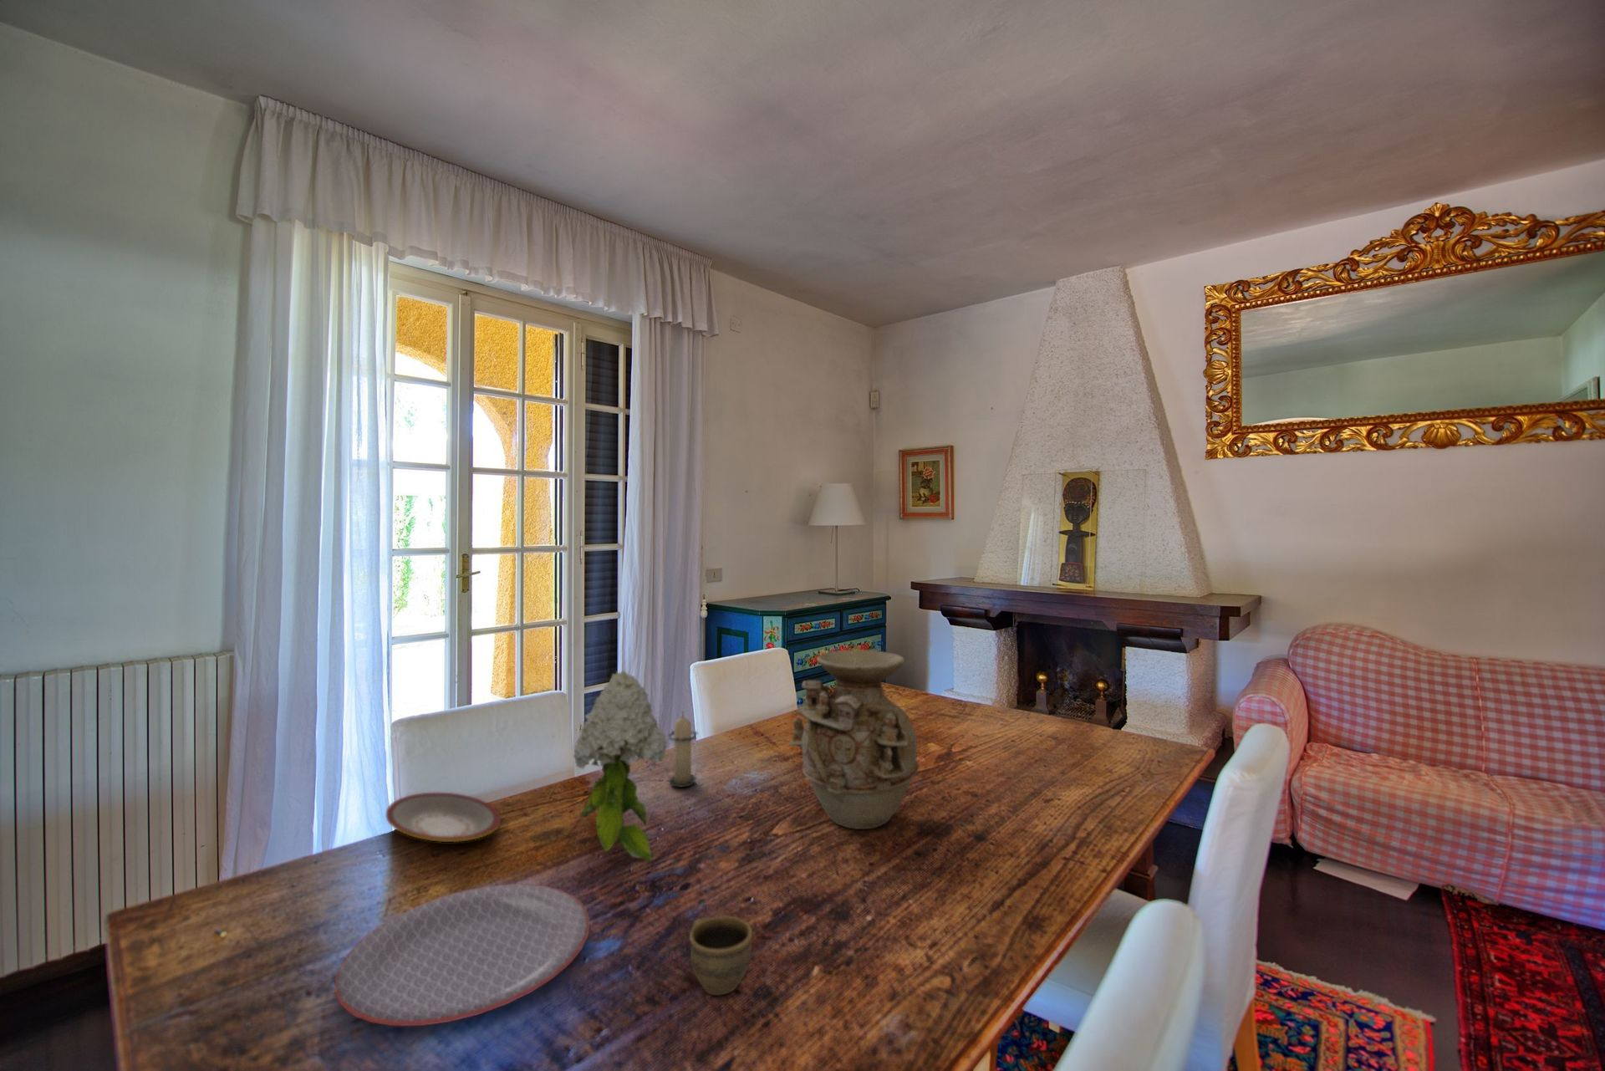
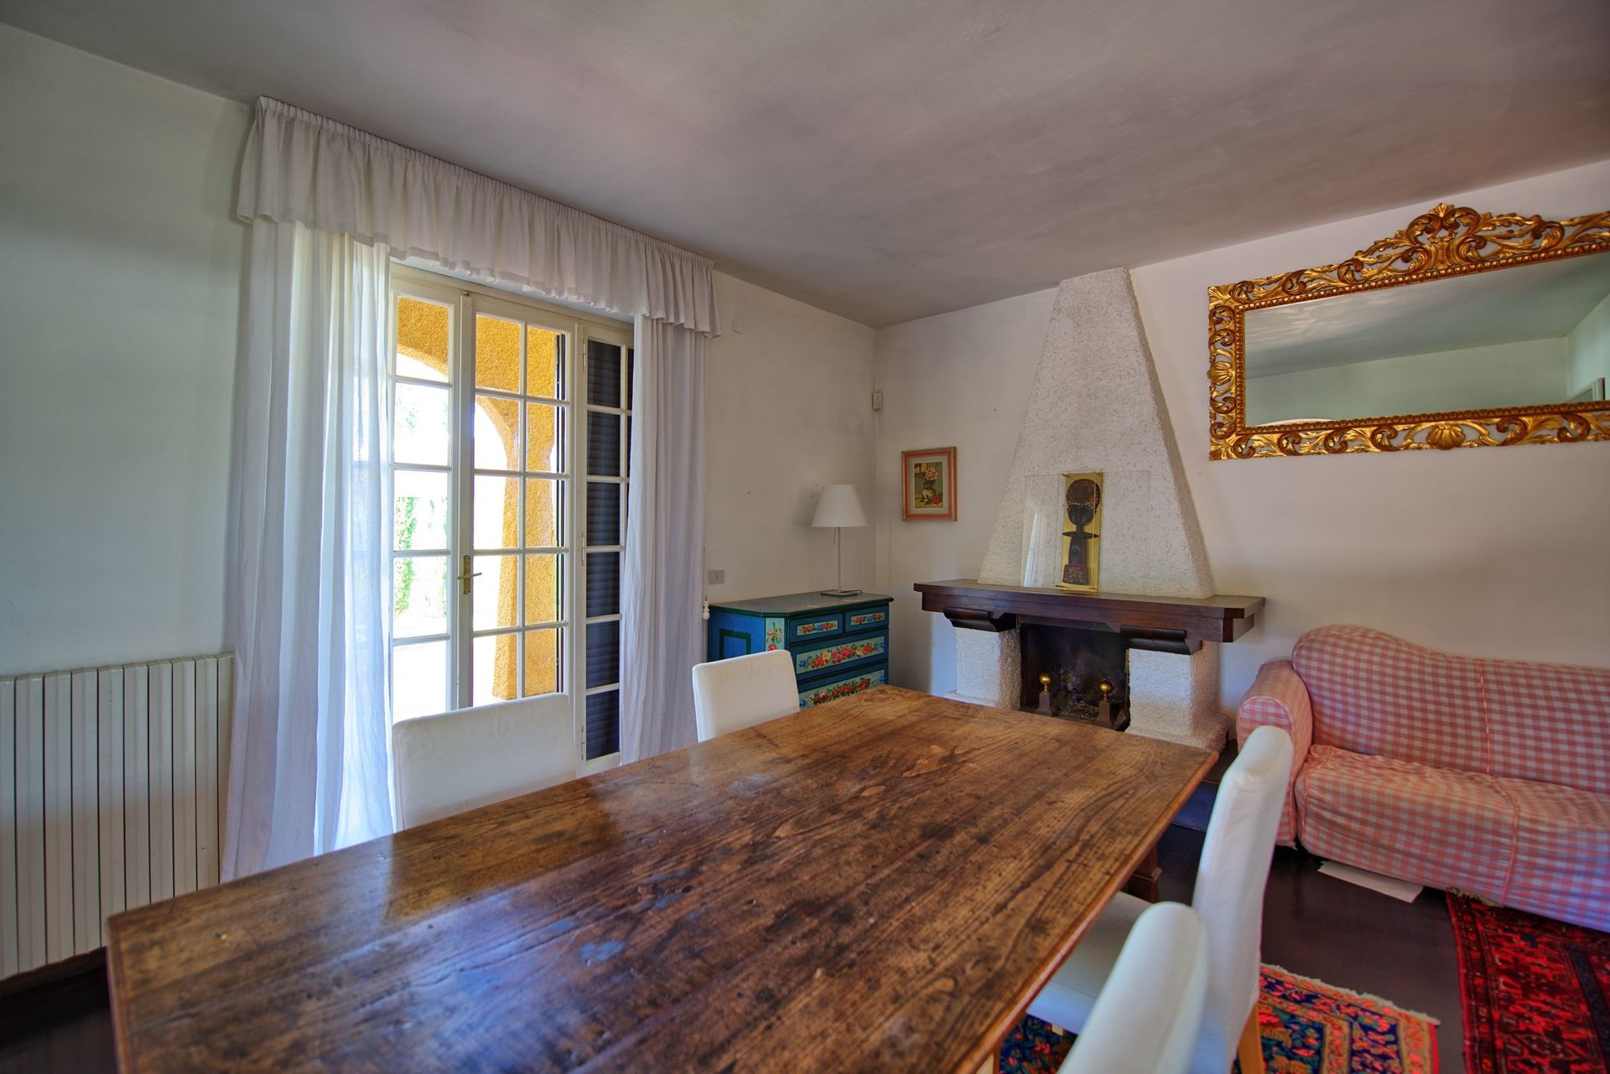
- candle [667,711,698,788]
- plate [385,791,502,843]
- plate [335,883,592,1027]
- vase [786,649,919,831]
- cup [688,916,753,996]
- flower [572,669,668,862]
